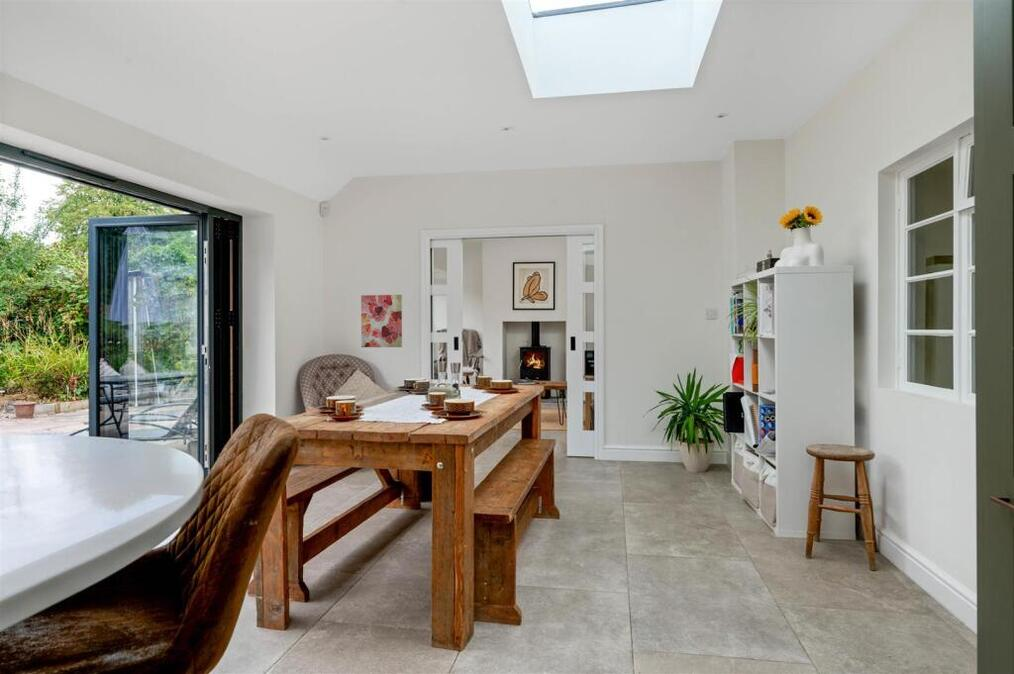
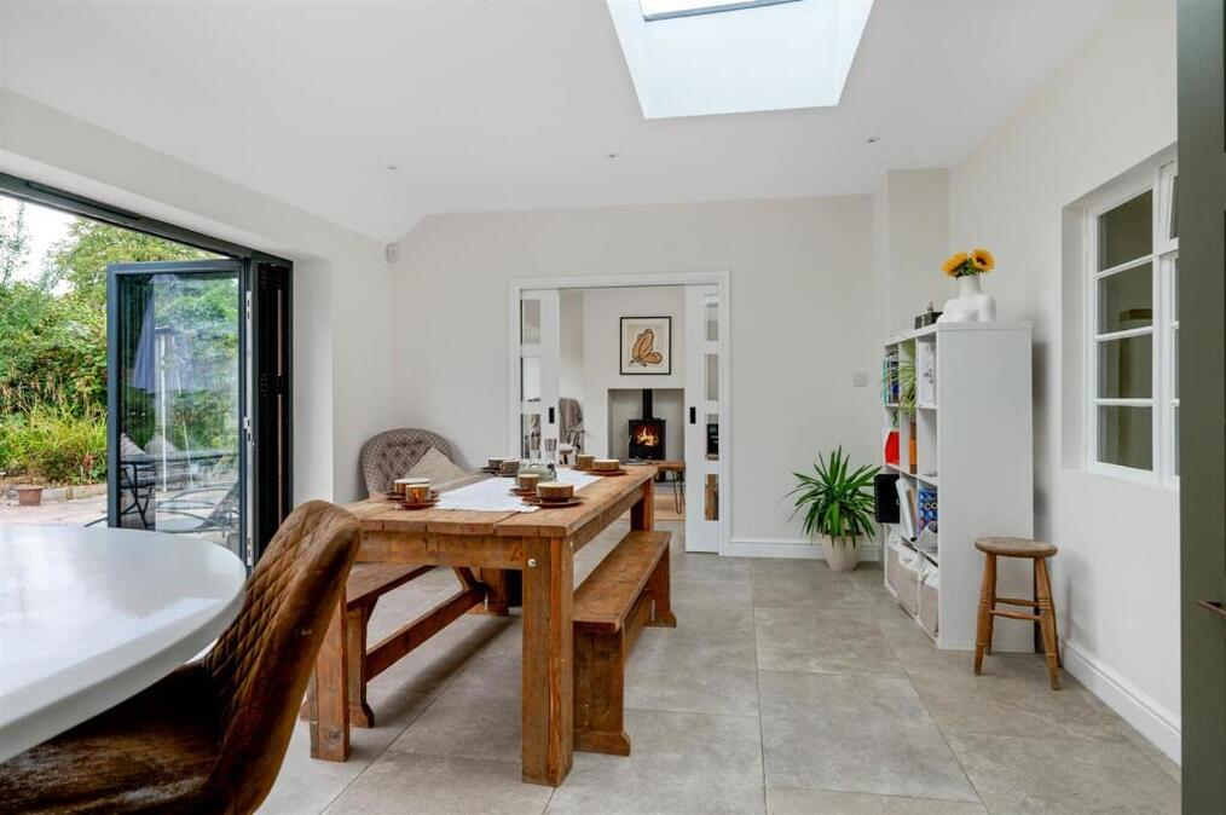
- wall art [360,294,403,348]
